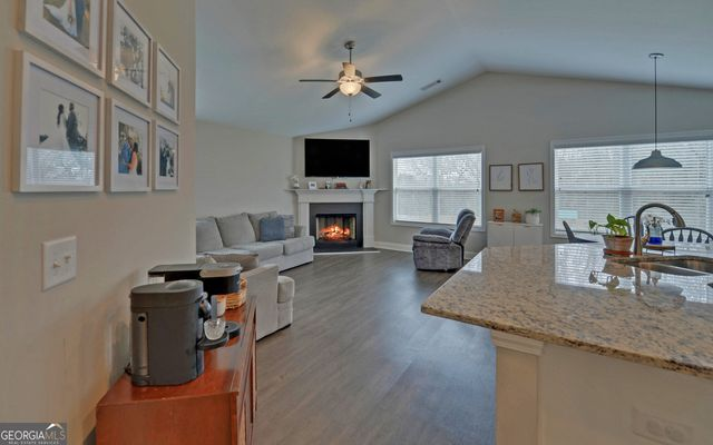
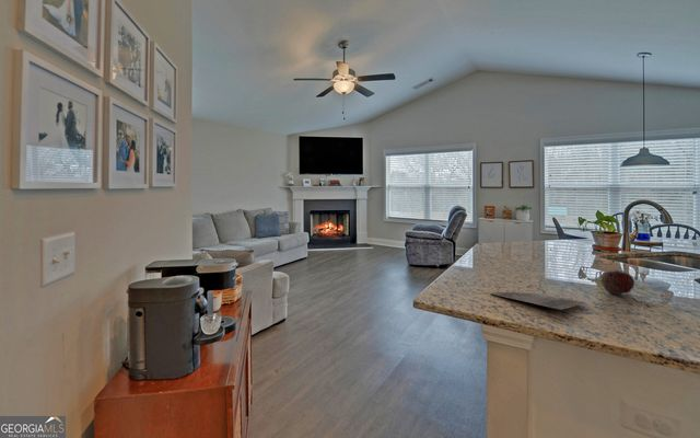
+ apple [600,269,635,296]
+ home sign [490,291,588,311]
